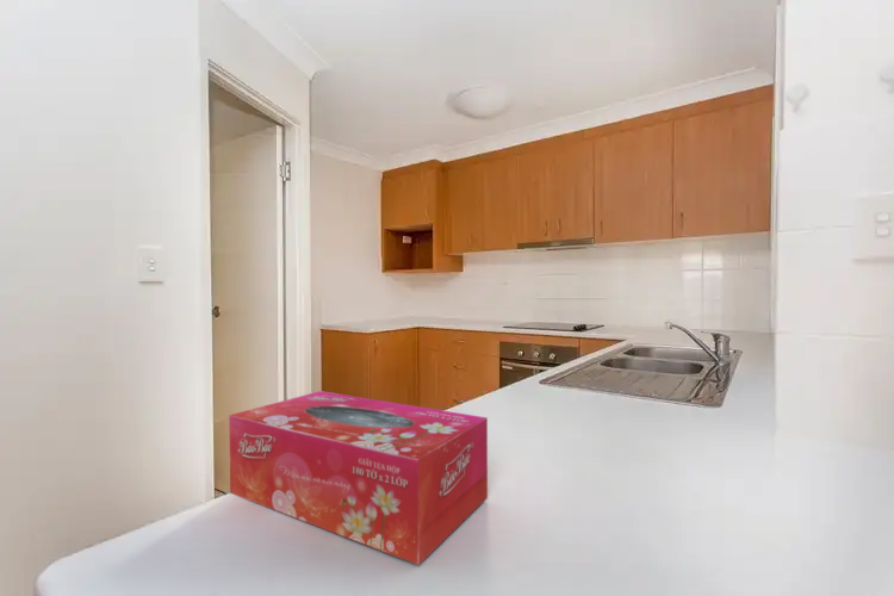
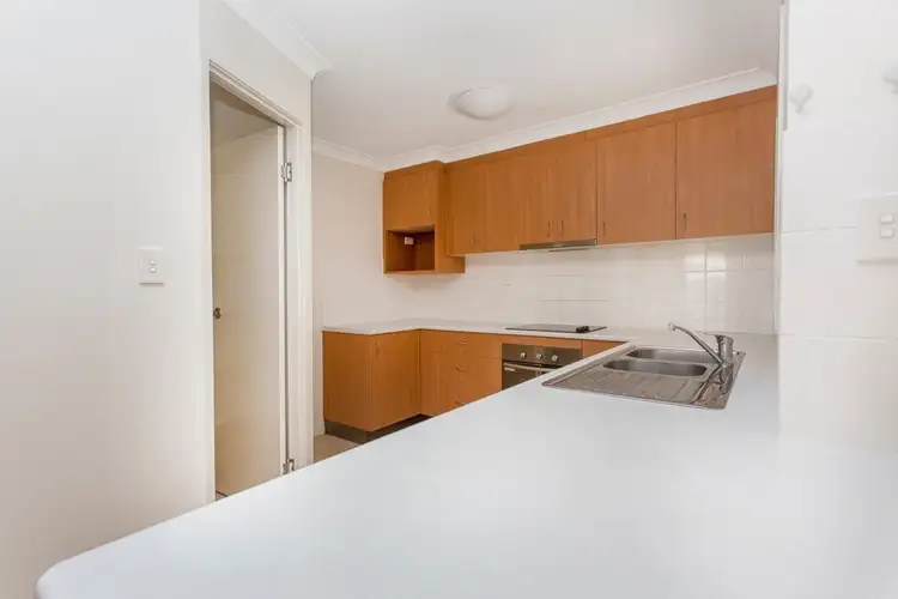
- tissue box [228,390,489,566]
